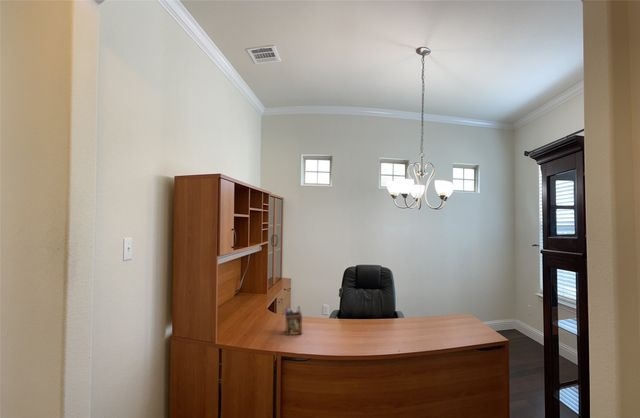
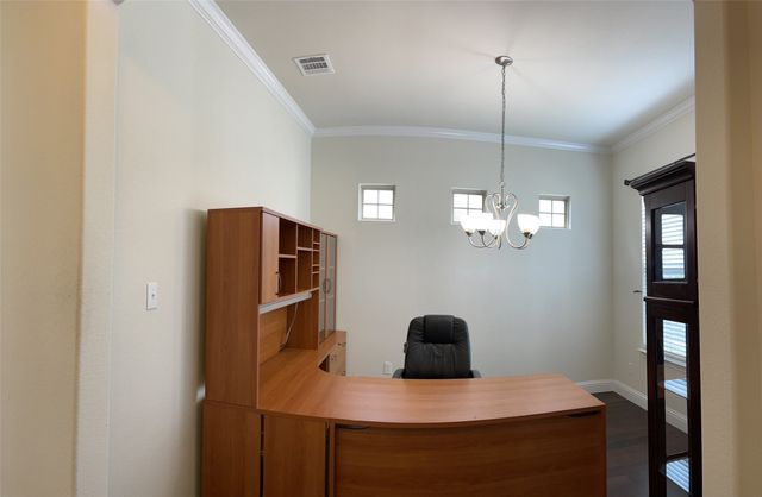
- desk organizer [284,305,303,336]
